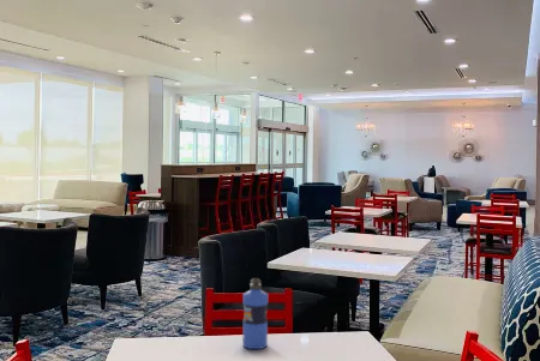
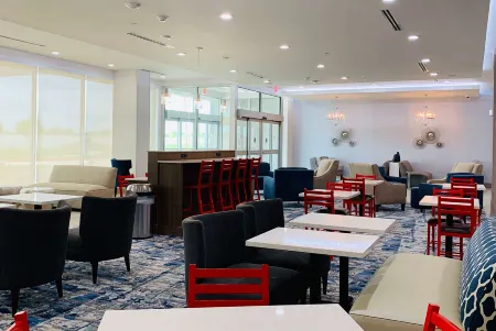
- water bottle [241,277,269,350]
